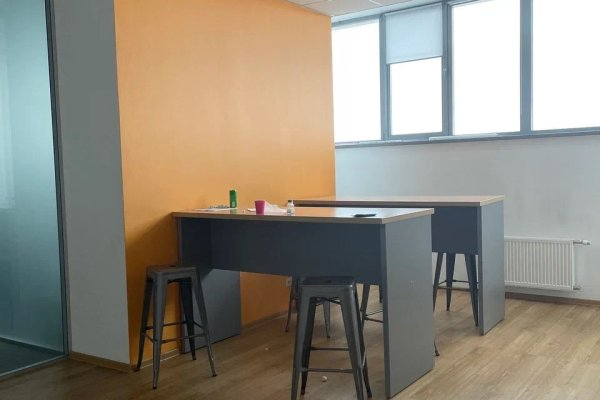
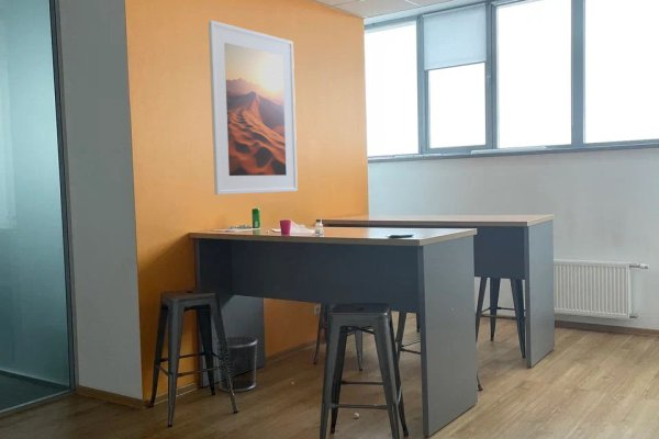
+ waste bin [213,335,259,393]
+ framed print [208,20,299,195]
